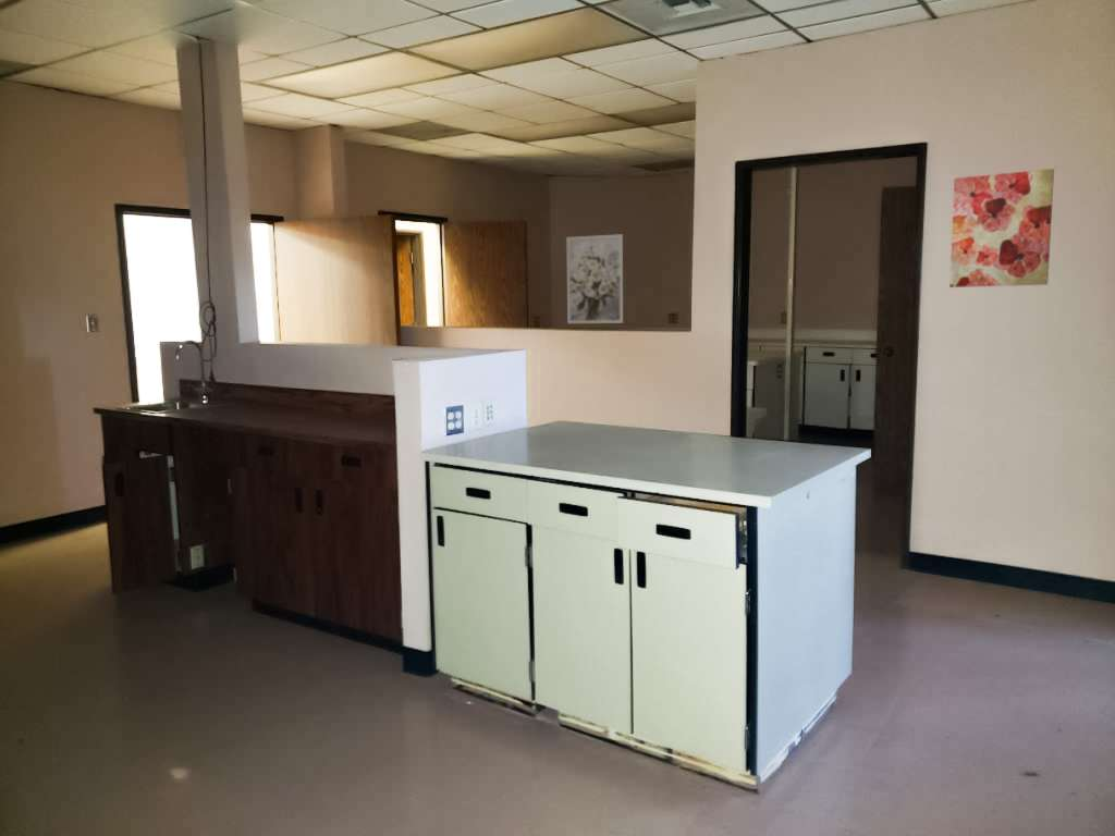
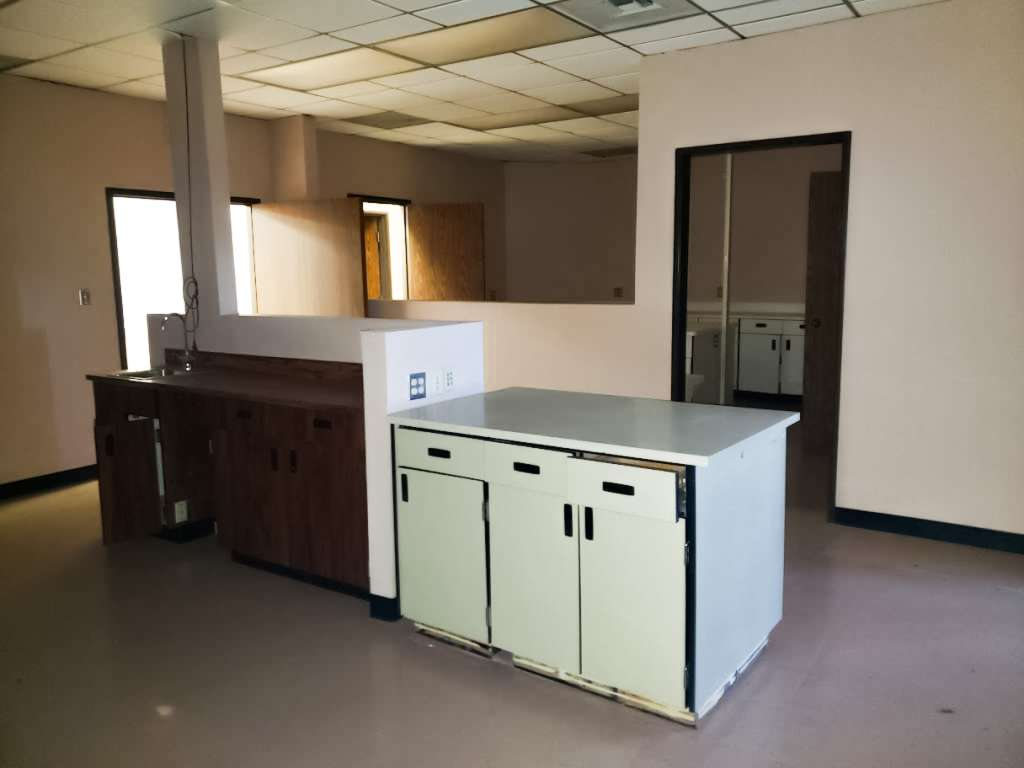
- wall art [565,233,624,324]
- wall art [948,168,1055,288]
